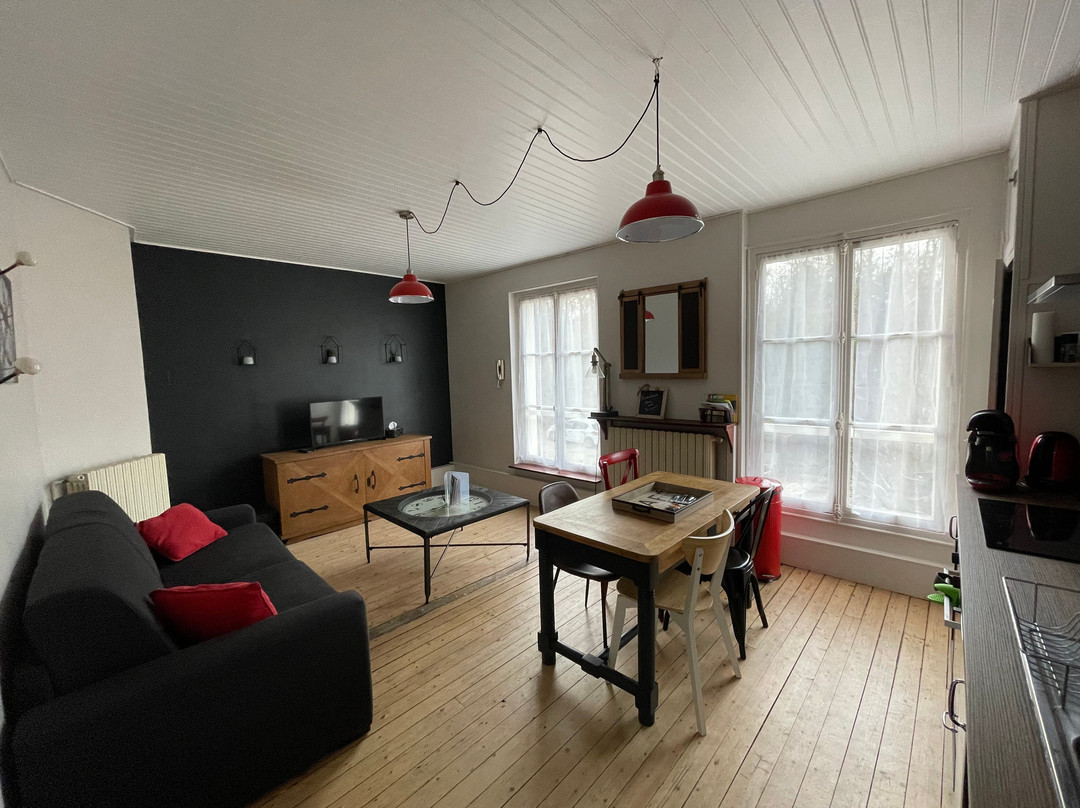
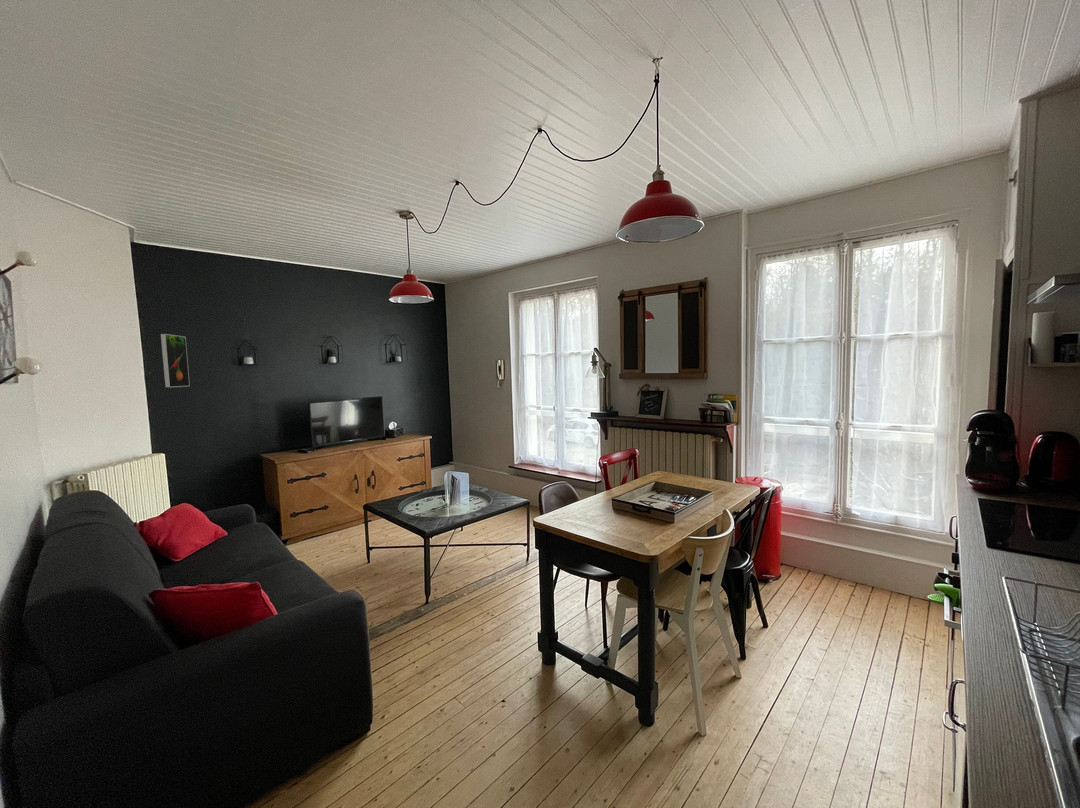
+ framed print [160,333,191,388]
